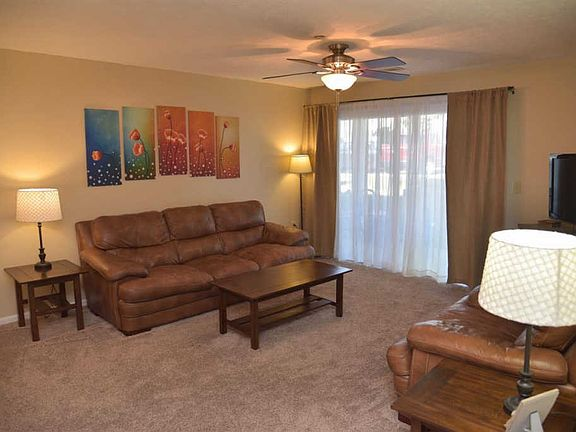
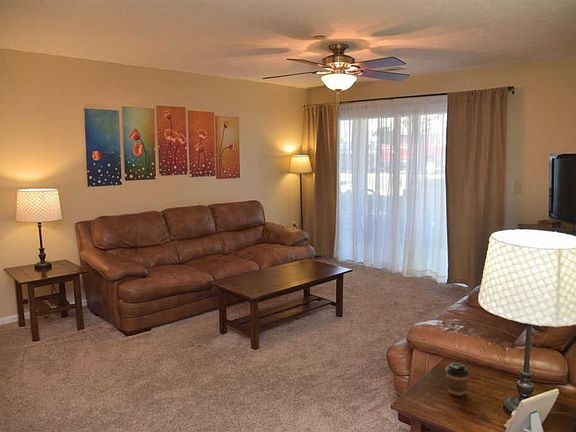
+ coffee cup [445,362,470,397]
